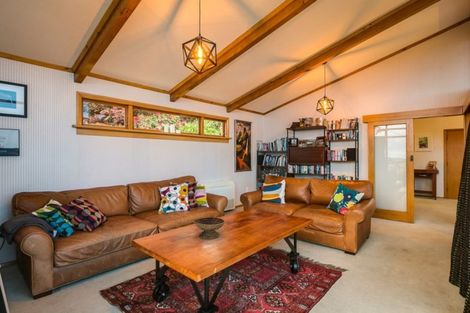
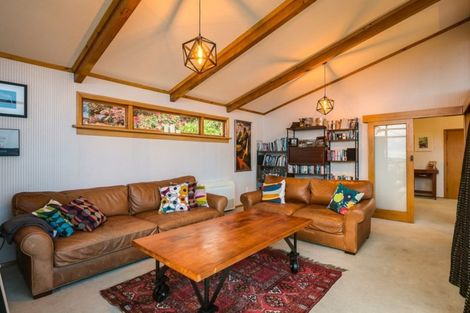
- decorative bowl [193,217,226,240]
